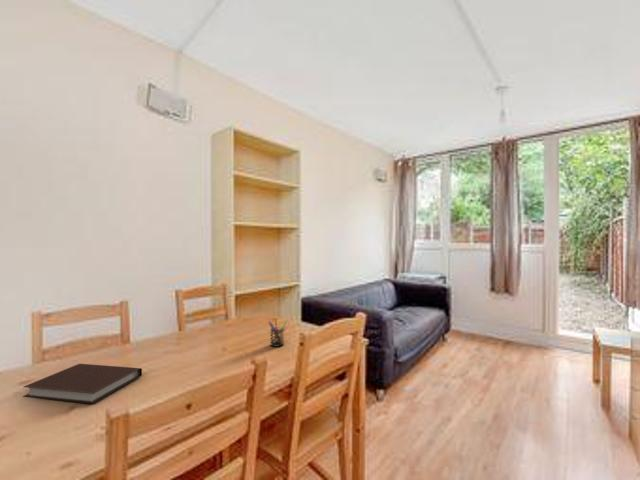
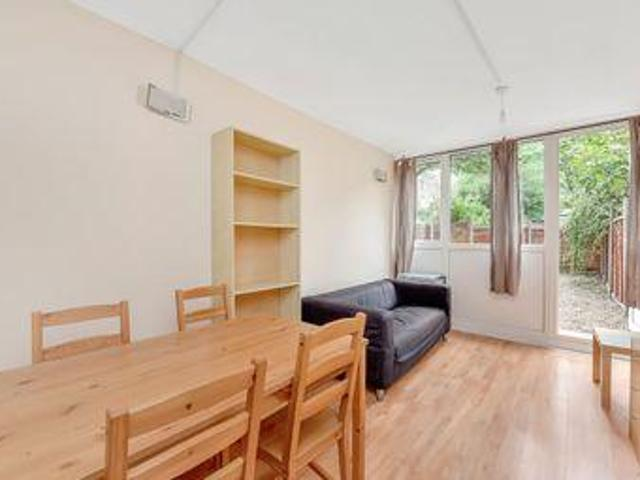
- pen holder [267,317,288,348]
- notebook [22,363,143,405]
